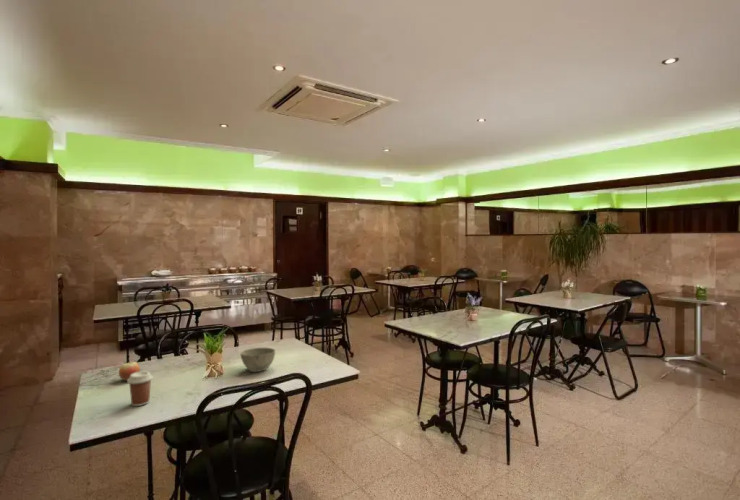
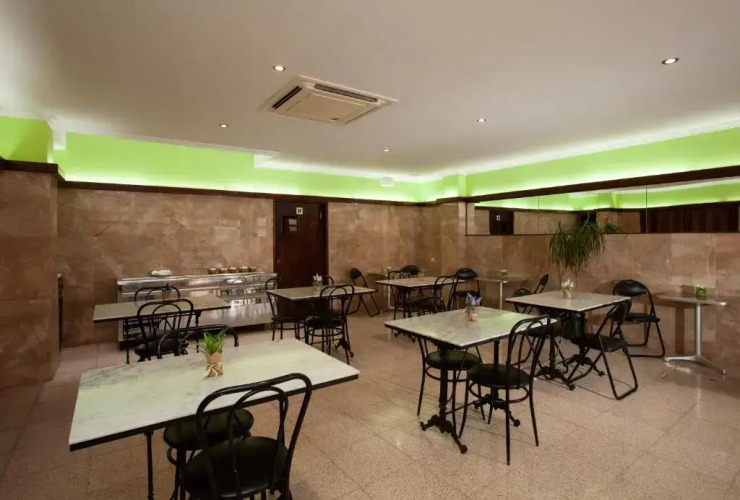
- coffee cup [126,370,154,407]
- apple [118,361,141,382]
- bowl [239,347,276,373]
